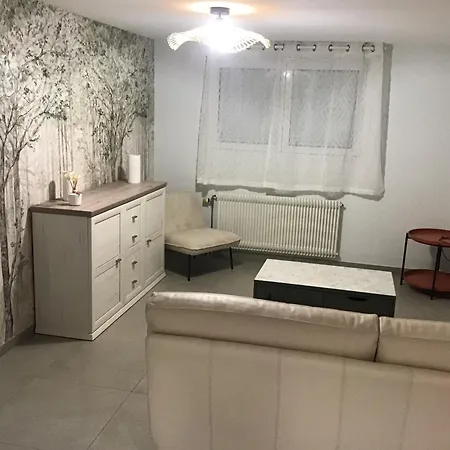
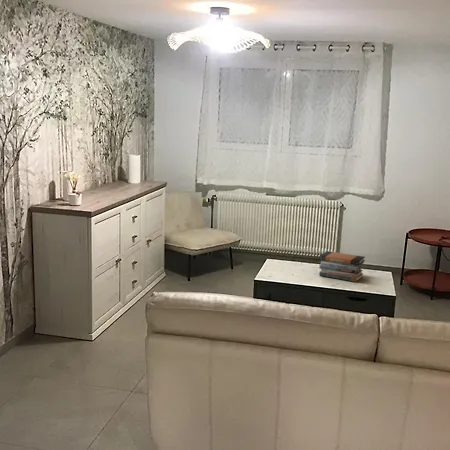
+ book stack [318,250,366,283]
